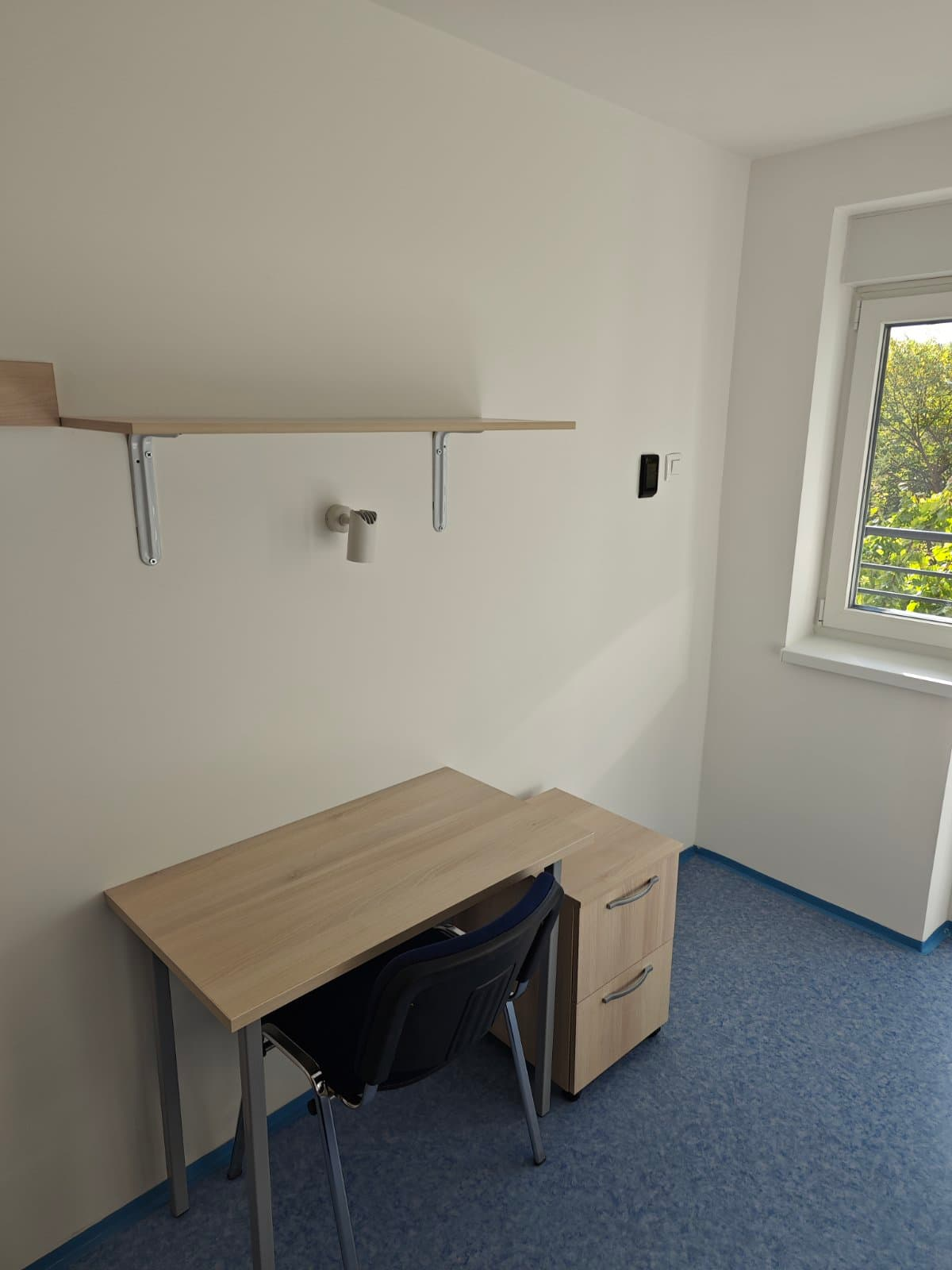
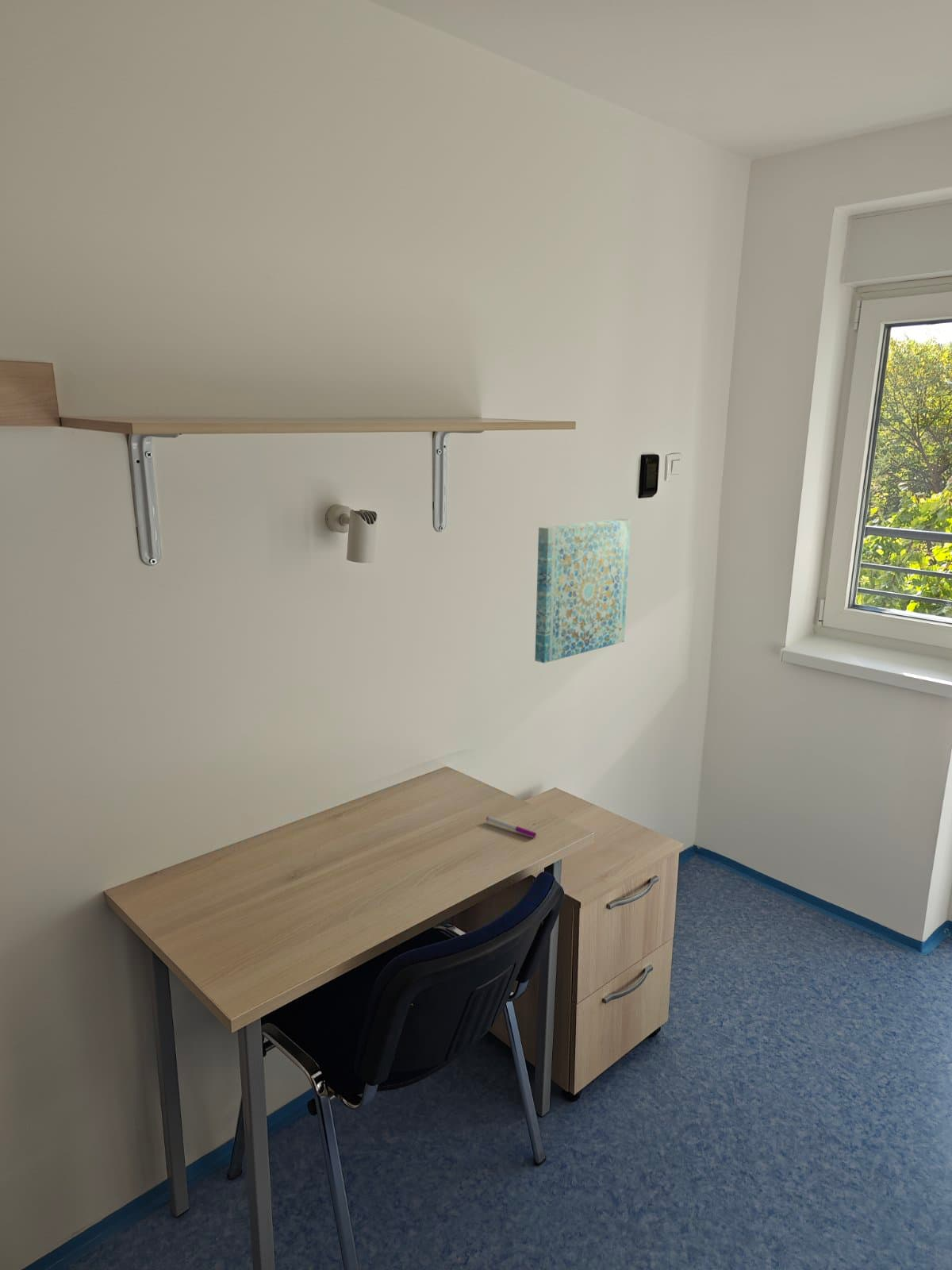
+ wall art [534,518,631,664]
+ pen [486,816,537,838]
